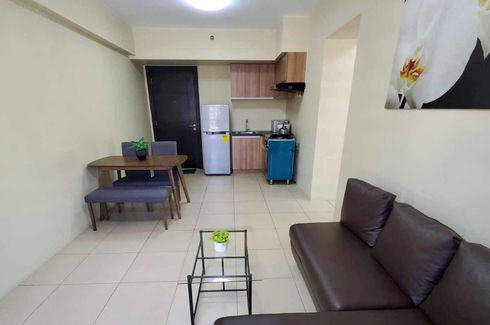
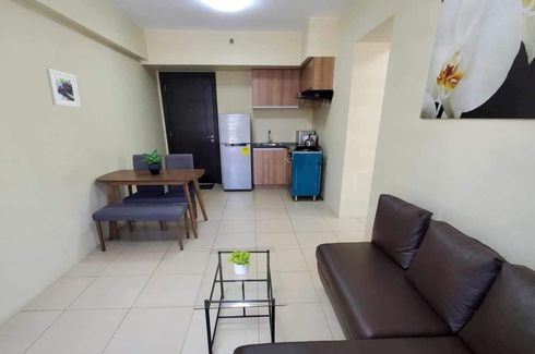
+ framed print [45,68,82,109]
